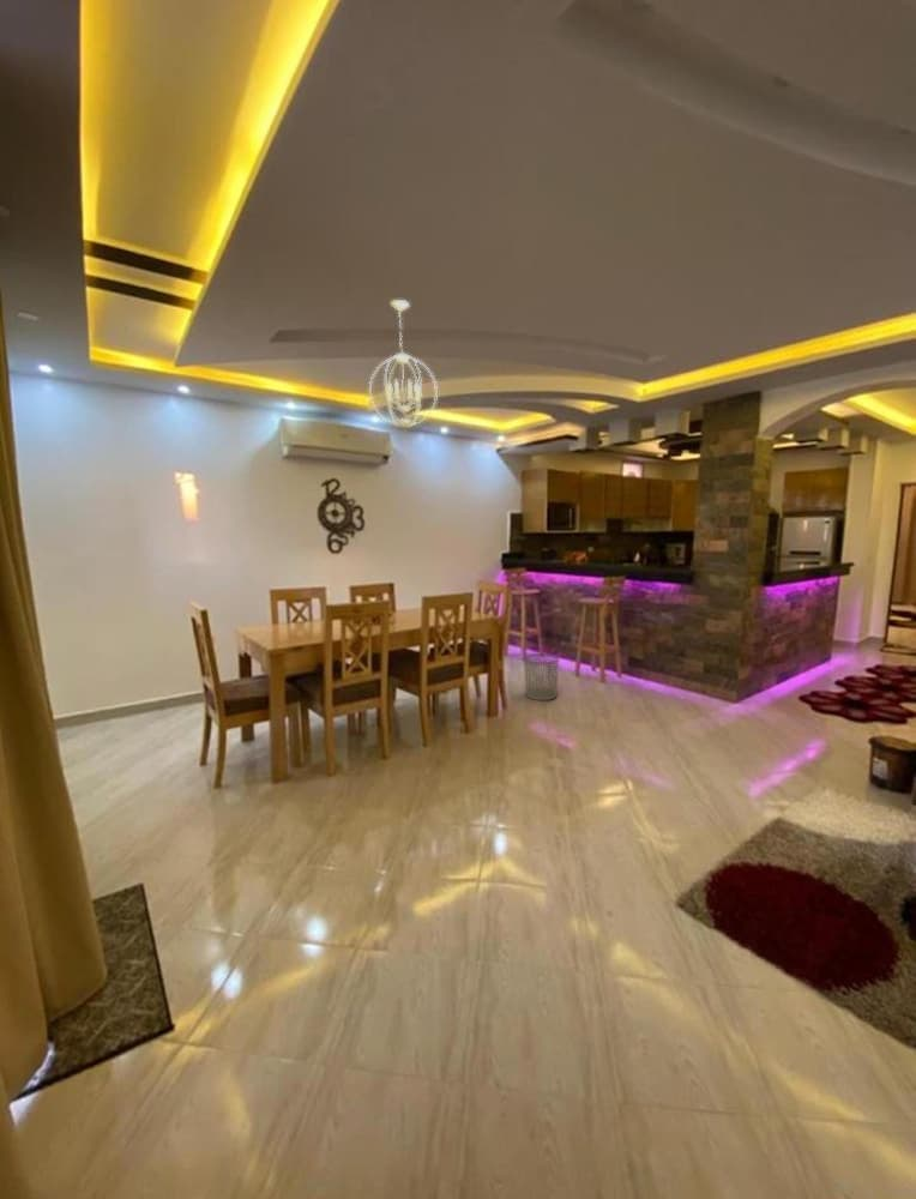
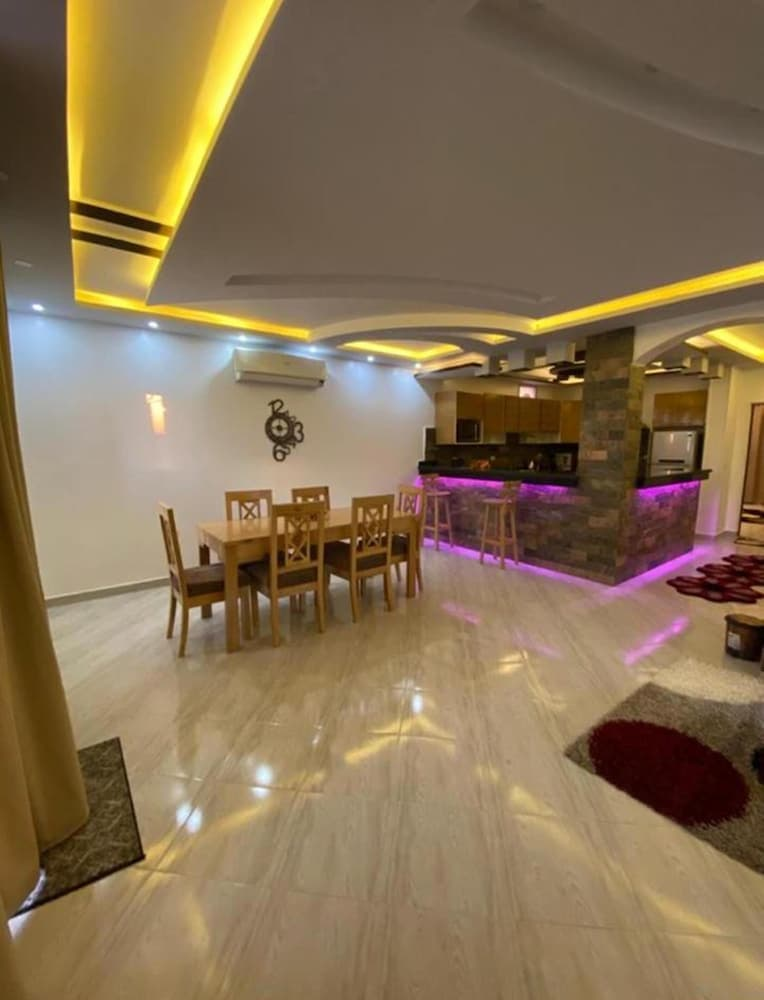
- waste bin [523,652,560,701]
- chandelier [368,299,439,433]
